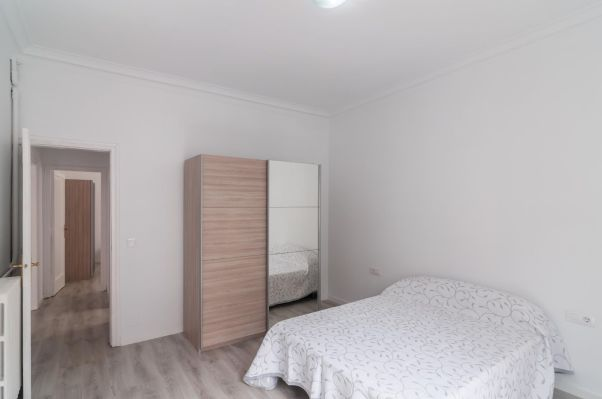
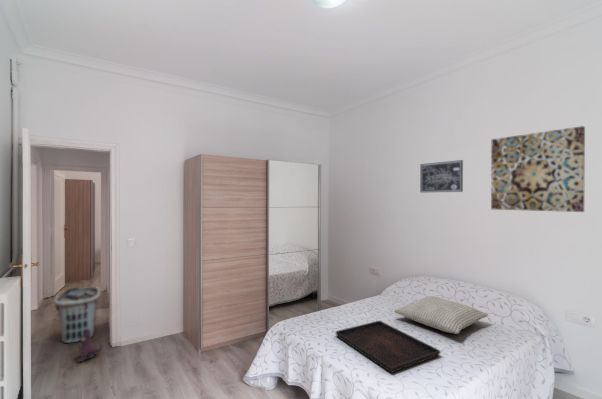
+ pillow [393,295,489,335]
+ serving tray [335,320,441,374]
+ wall art [490,125,586,213]
+ clothes hamper [53,286,101,344]
+ plush toy [77,329,104,364]
+ wall art [419,159,464,193]
